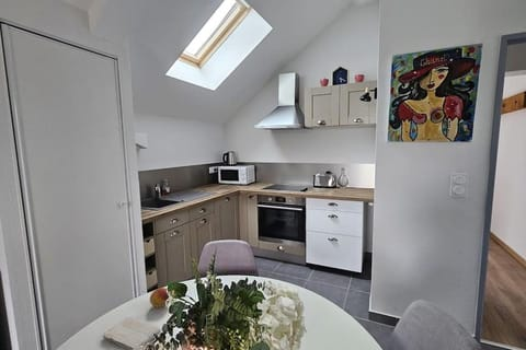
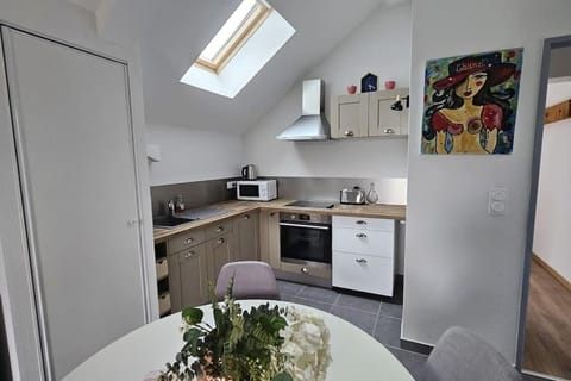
- fruit [149,287,170,308]
- washcloth [102,316,162,350]
